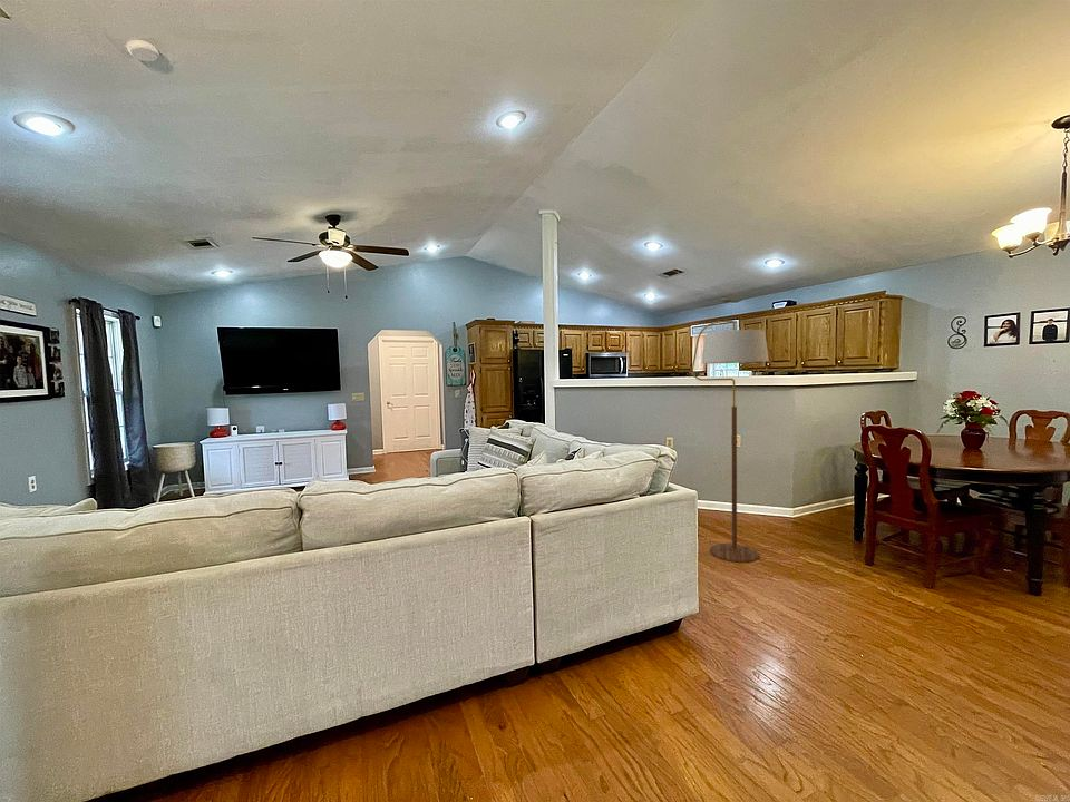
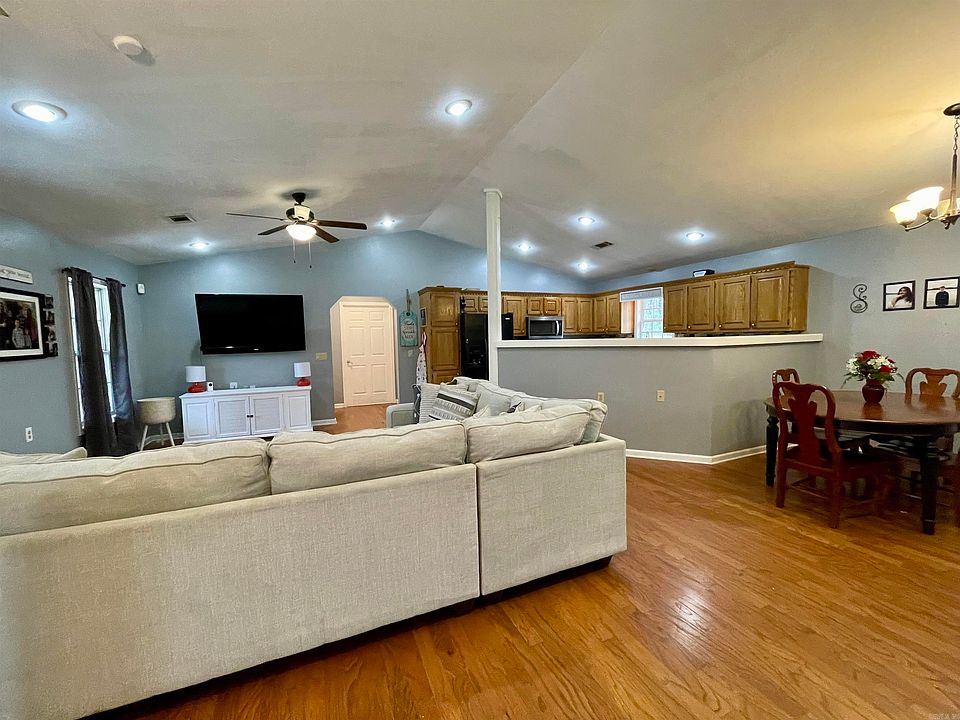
- floor lamp [691,320,770,564]
